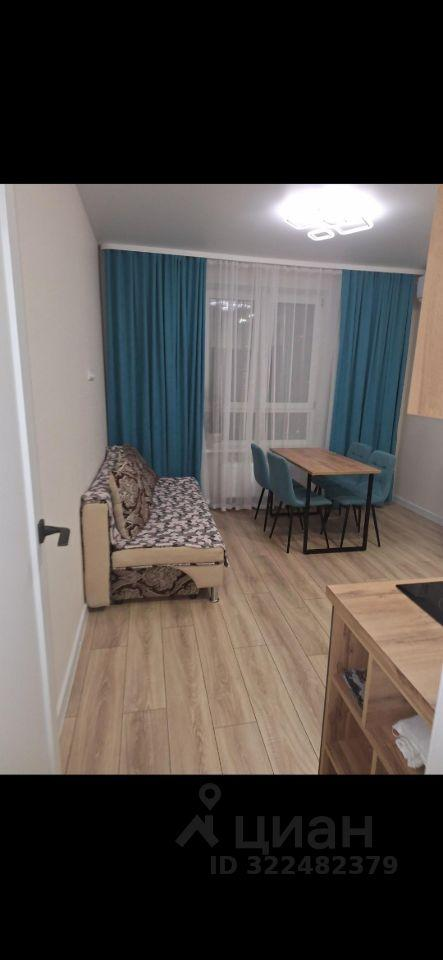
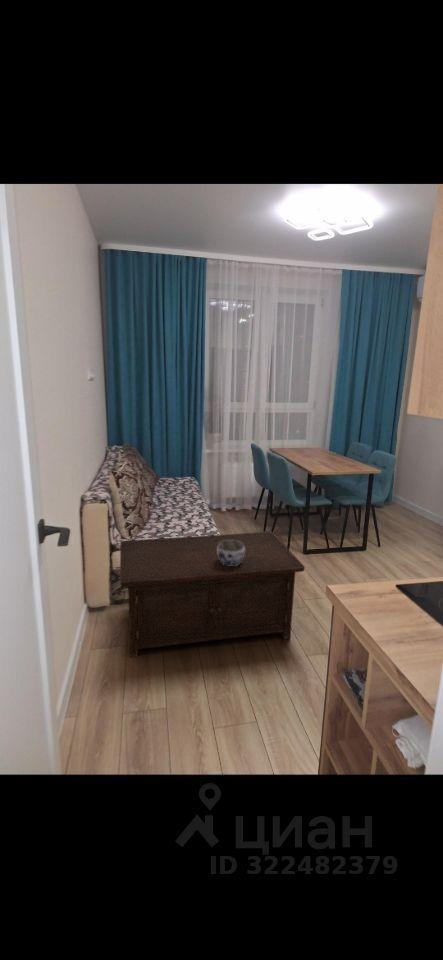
+ jar [217,540,245,566]
+ cabinet [119,531,306,658]
